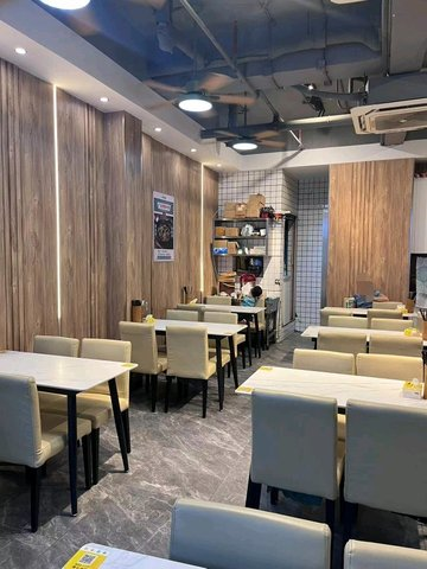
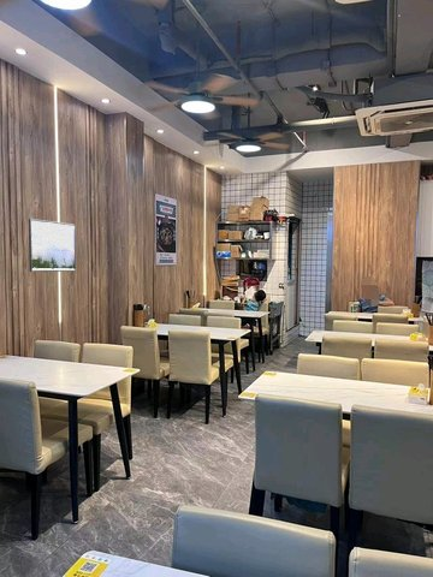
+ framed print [28,218,77,273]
